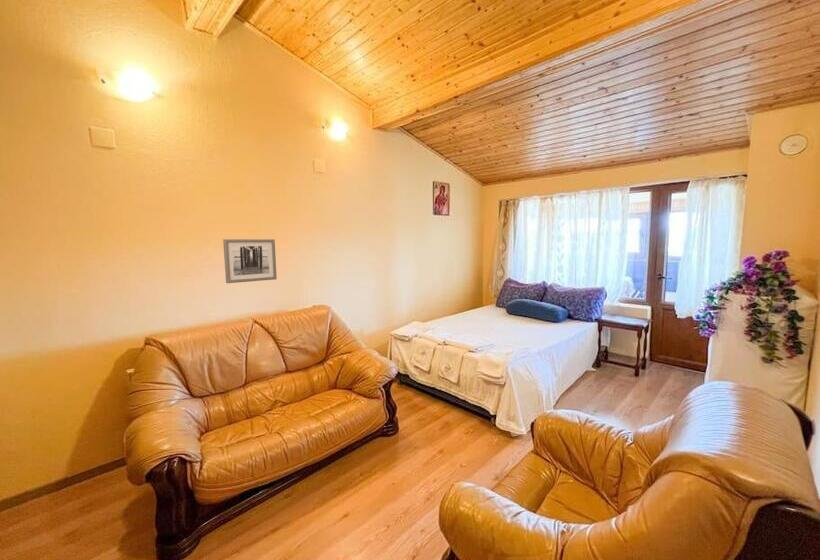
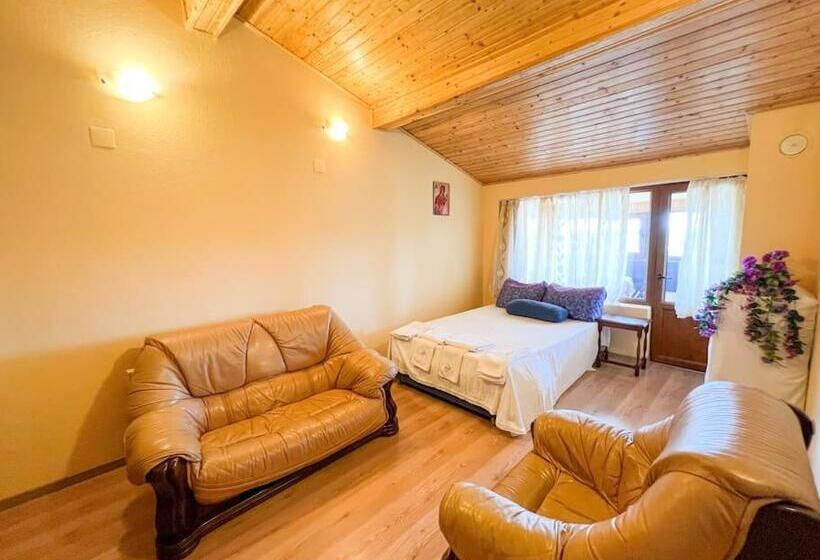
- wall art [222,238,278,284]
